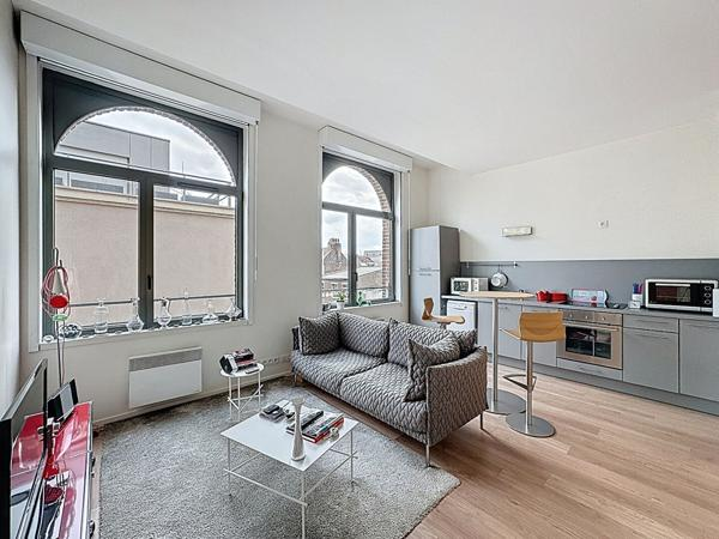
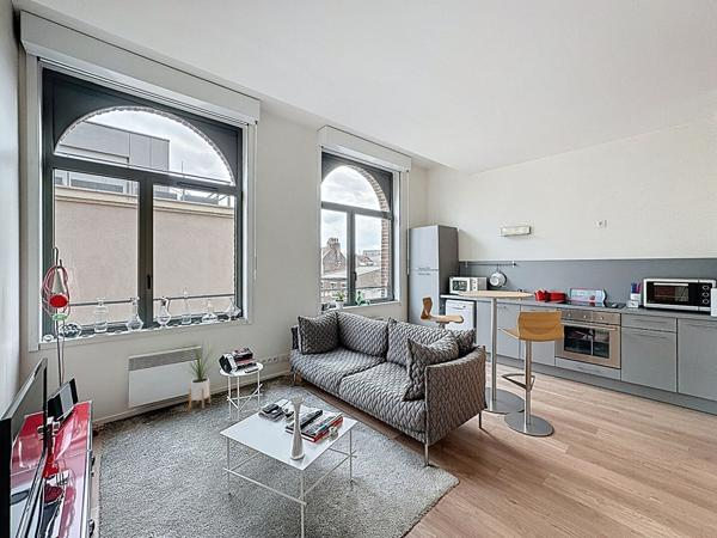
+ house plant [180,341,217,409]
